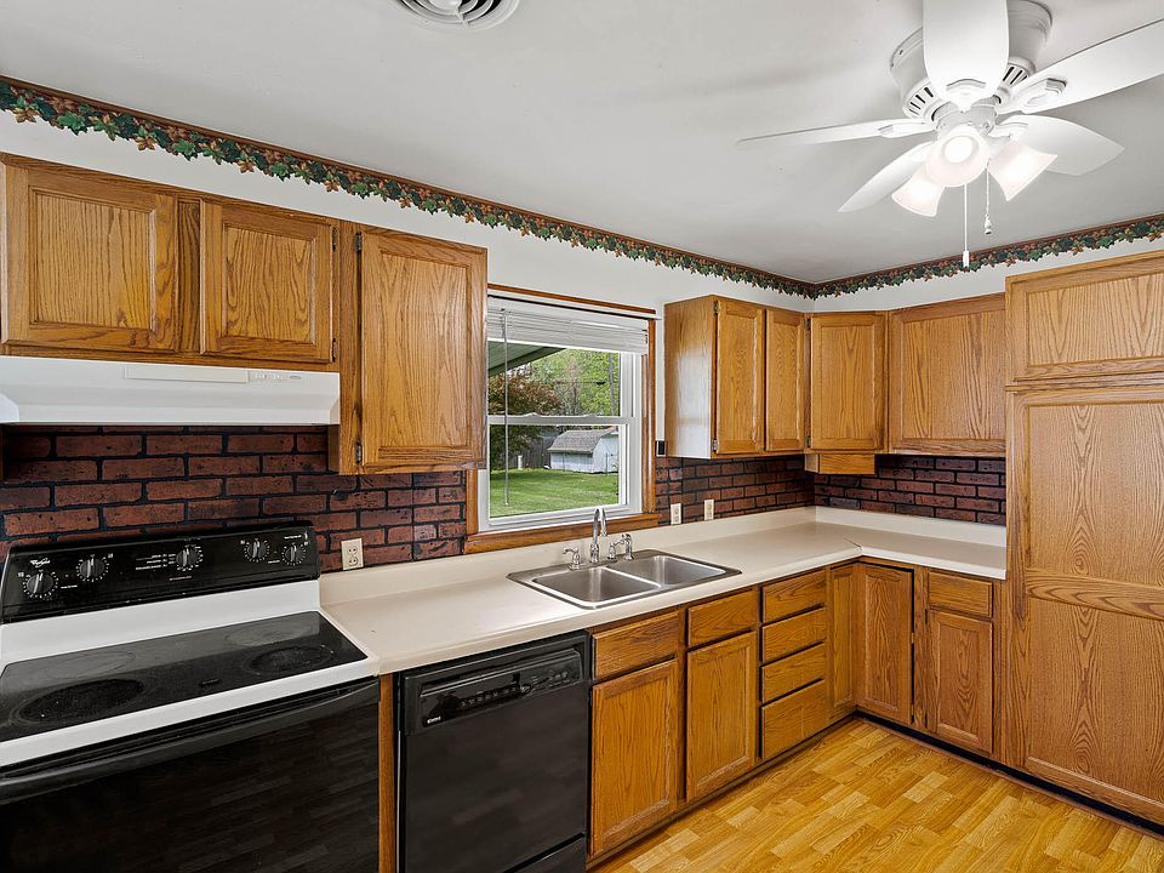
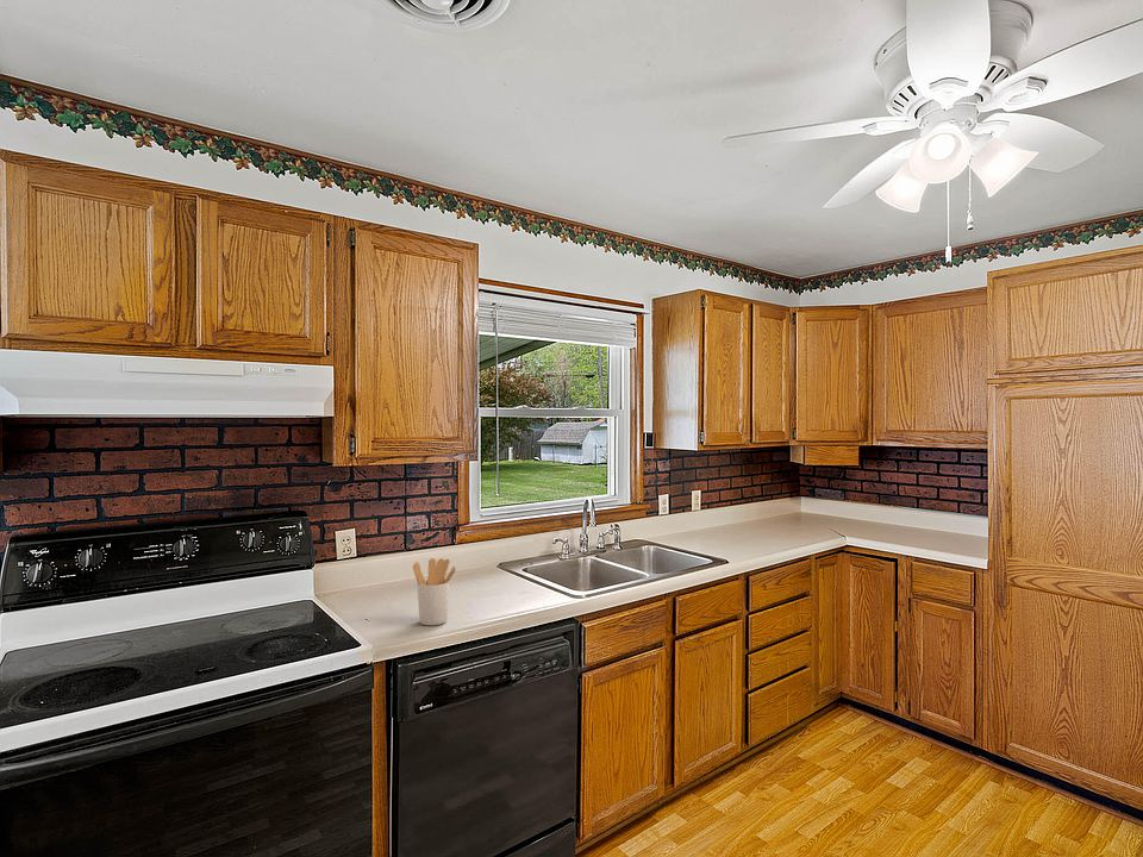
+ utensil holder [412,557,457,626]
